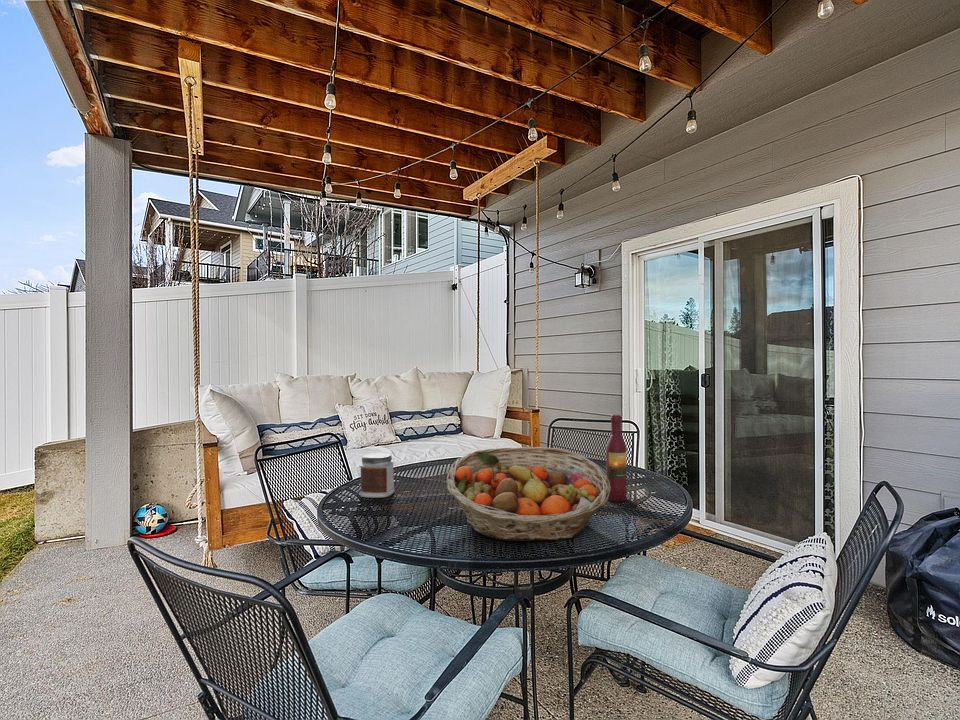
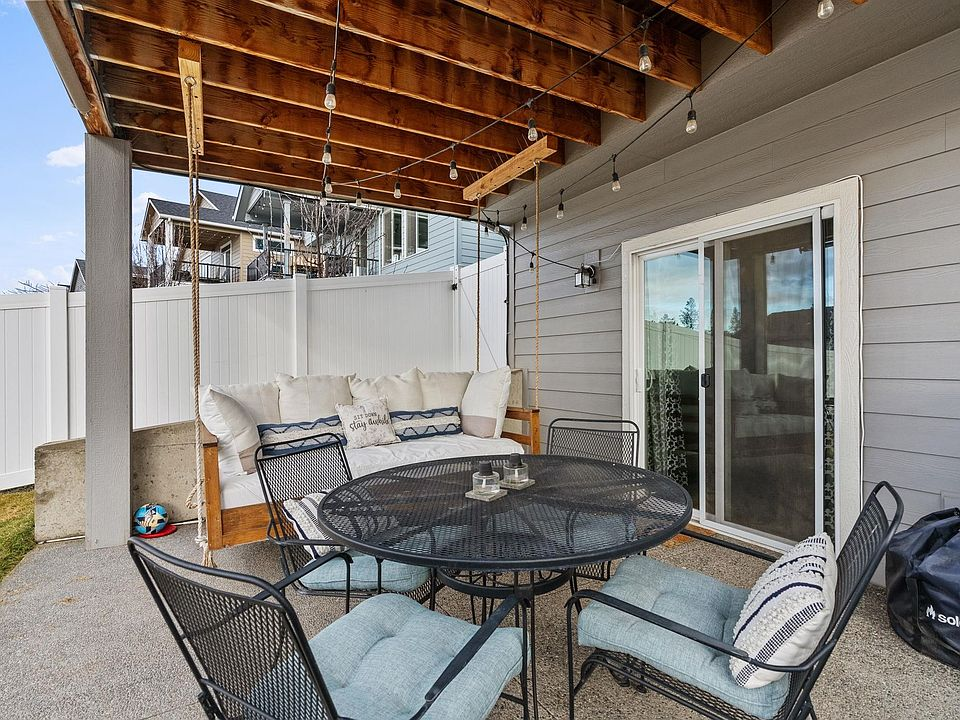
- jar [359,452,396,499]
- wine bottle [605,414,628,503]
- fruit basket [446,446,611,542]
